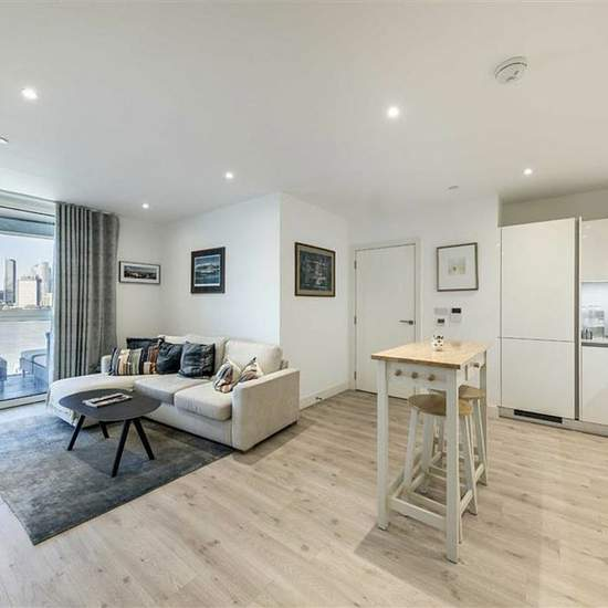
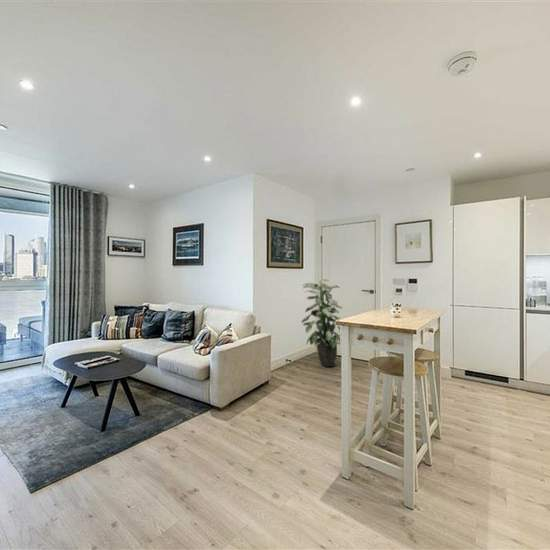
+ indoor plant [301,278,343,368]
